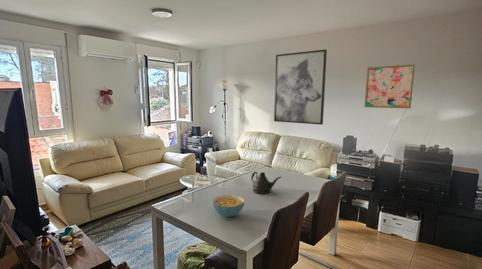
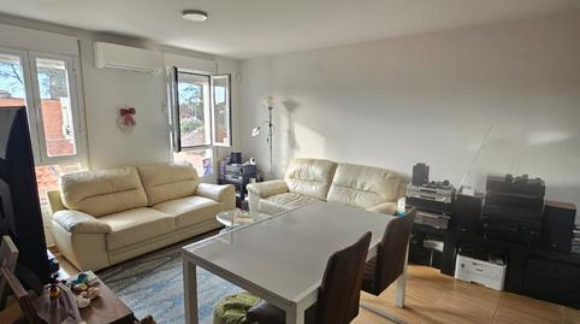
- teapot [250,171,282,195]
- wall art [363,64,416,109]
- cereal bowl [212,194,245,218]
- wall art [273,48,328,126]
